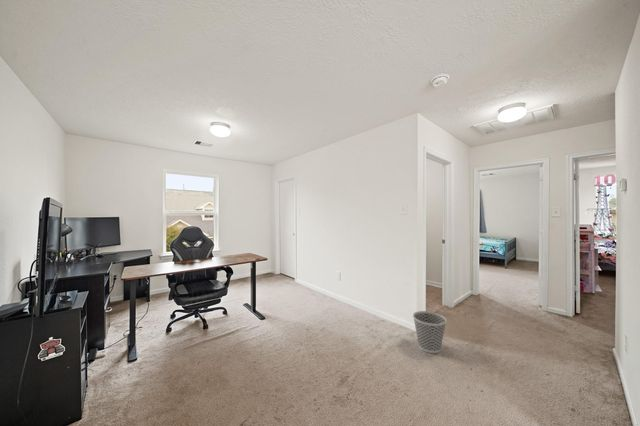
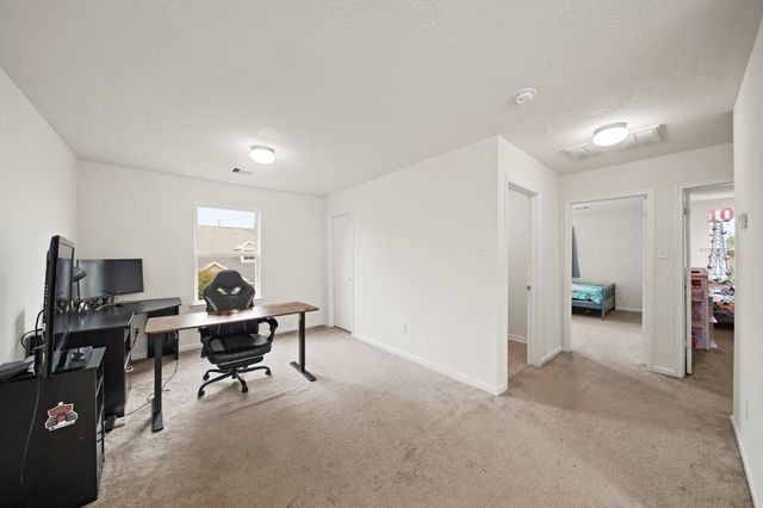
- wastebasket [412,310,448,354]
